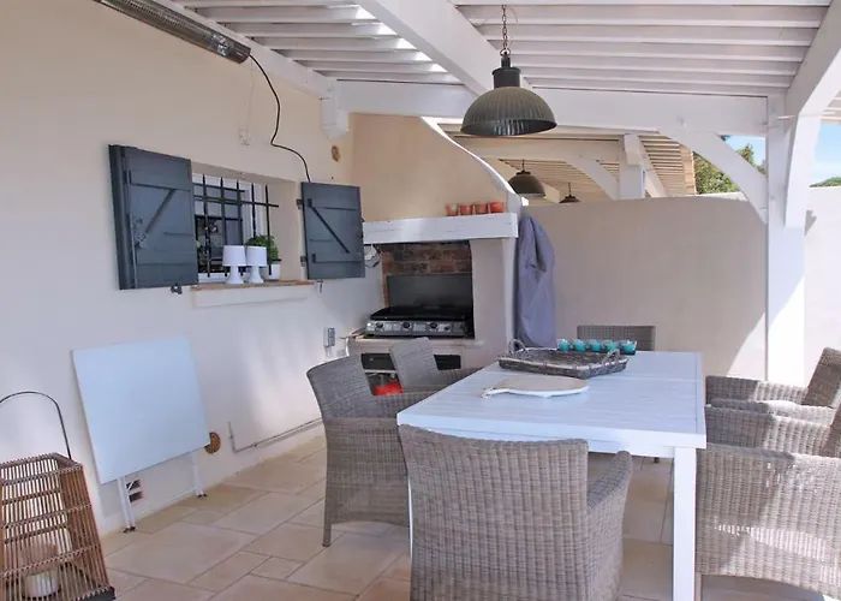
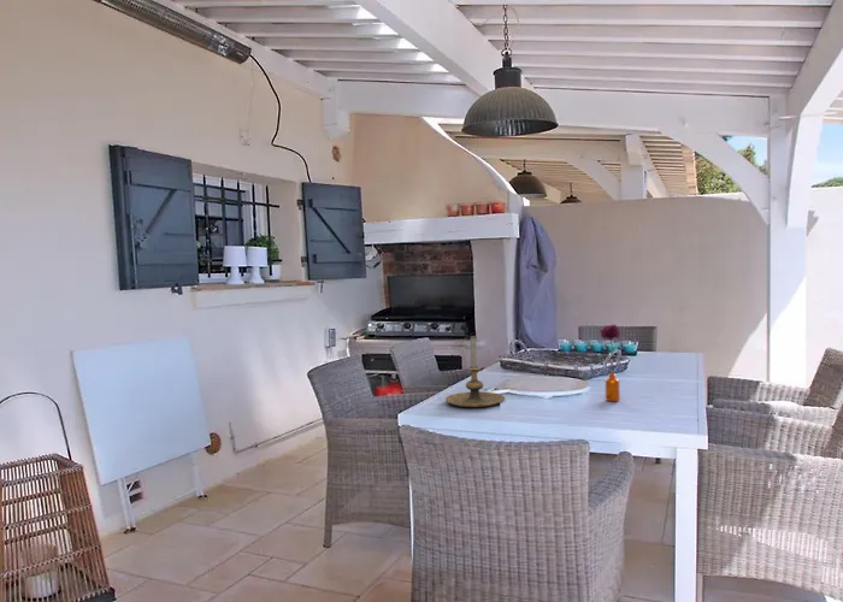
+ flower [599,323,621,402]
+ candle holder [444,335,506,408]
